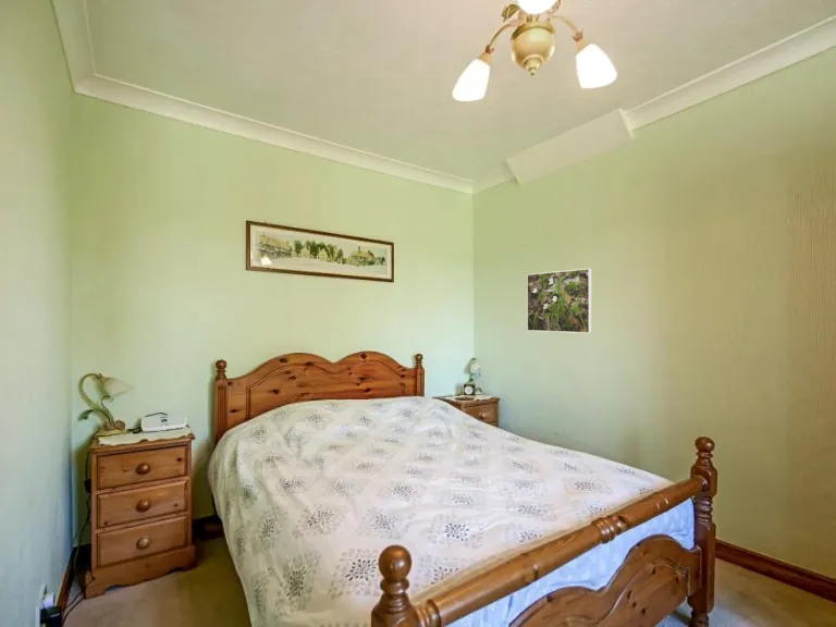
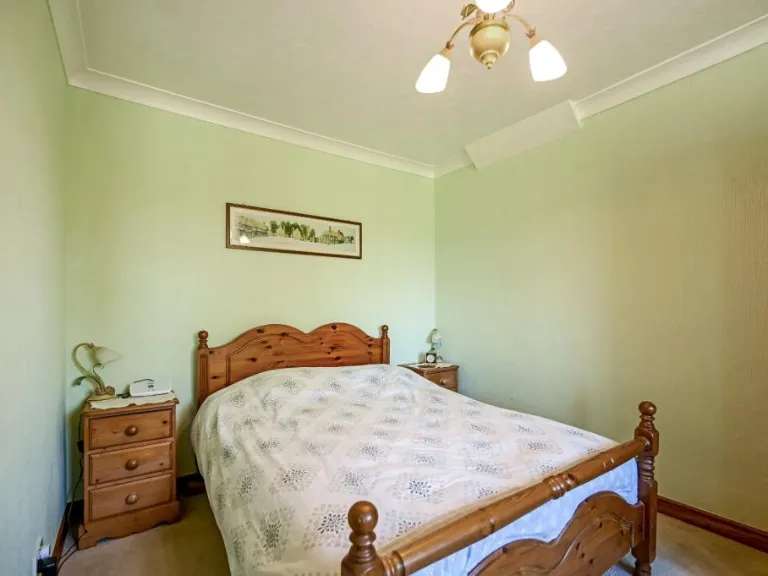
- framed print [526,268,593,334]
